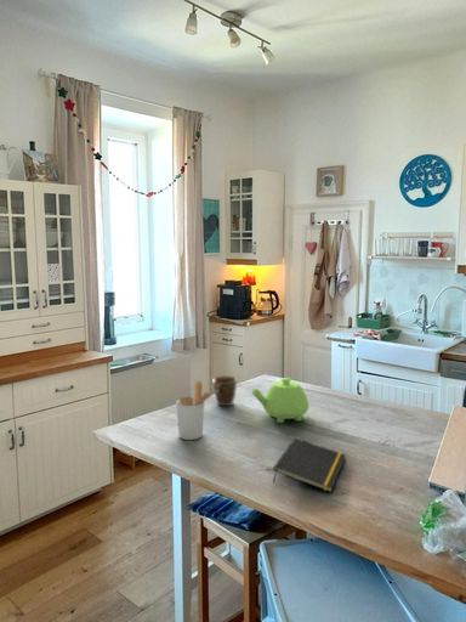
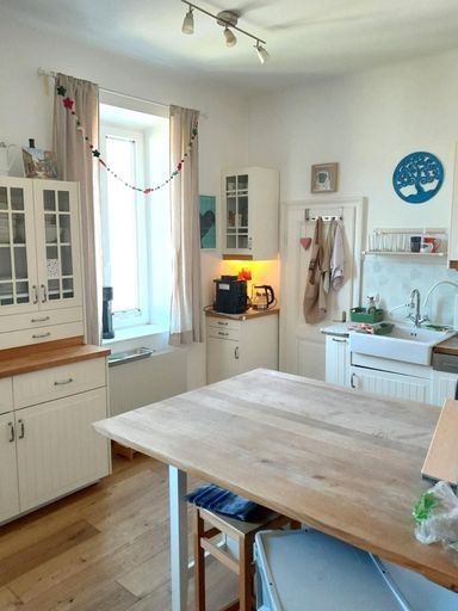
- notepad [272,436,347,493]
- teapot [250,377,309,424]
- utensil holder [175,380,218,441]
- mug [211,375,239,407]
